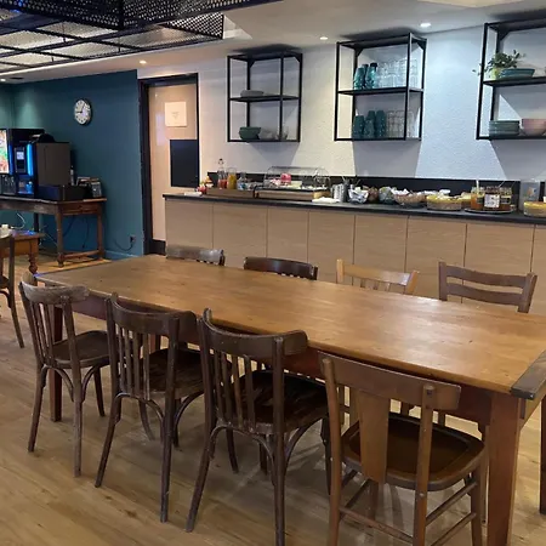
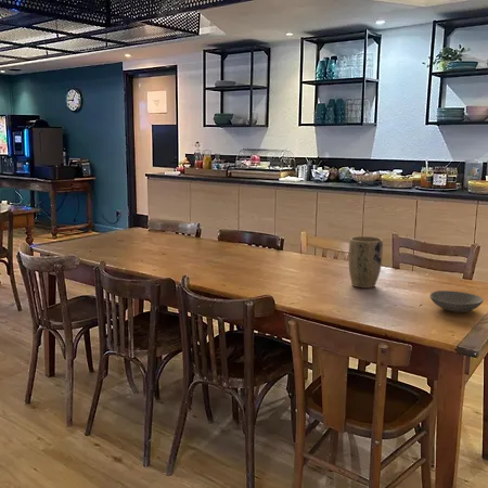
+ bowl [428,290,484,313]
+ plant pot [348,235,384,290]
